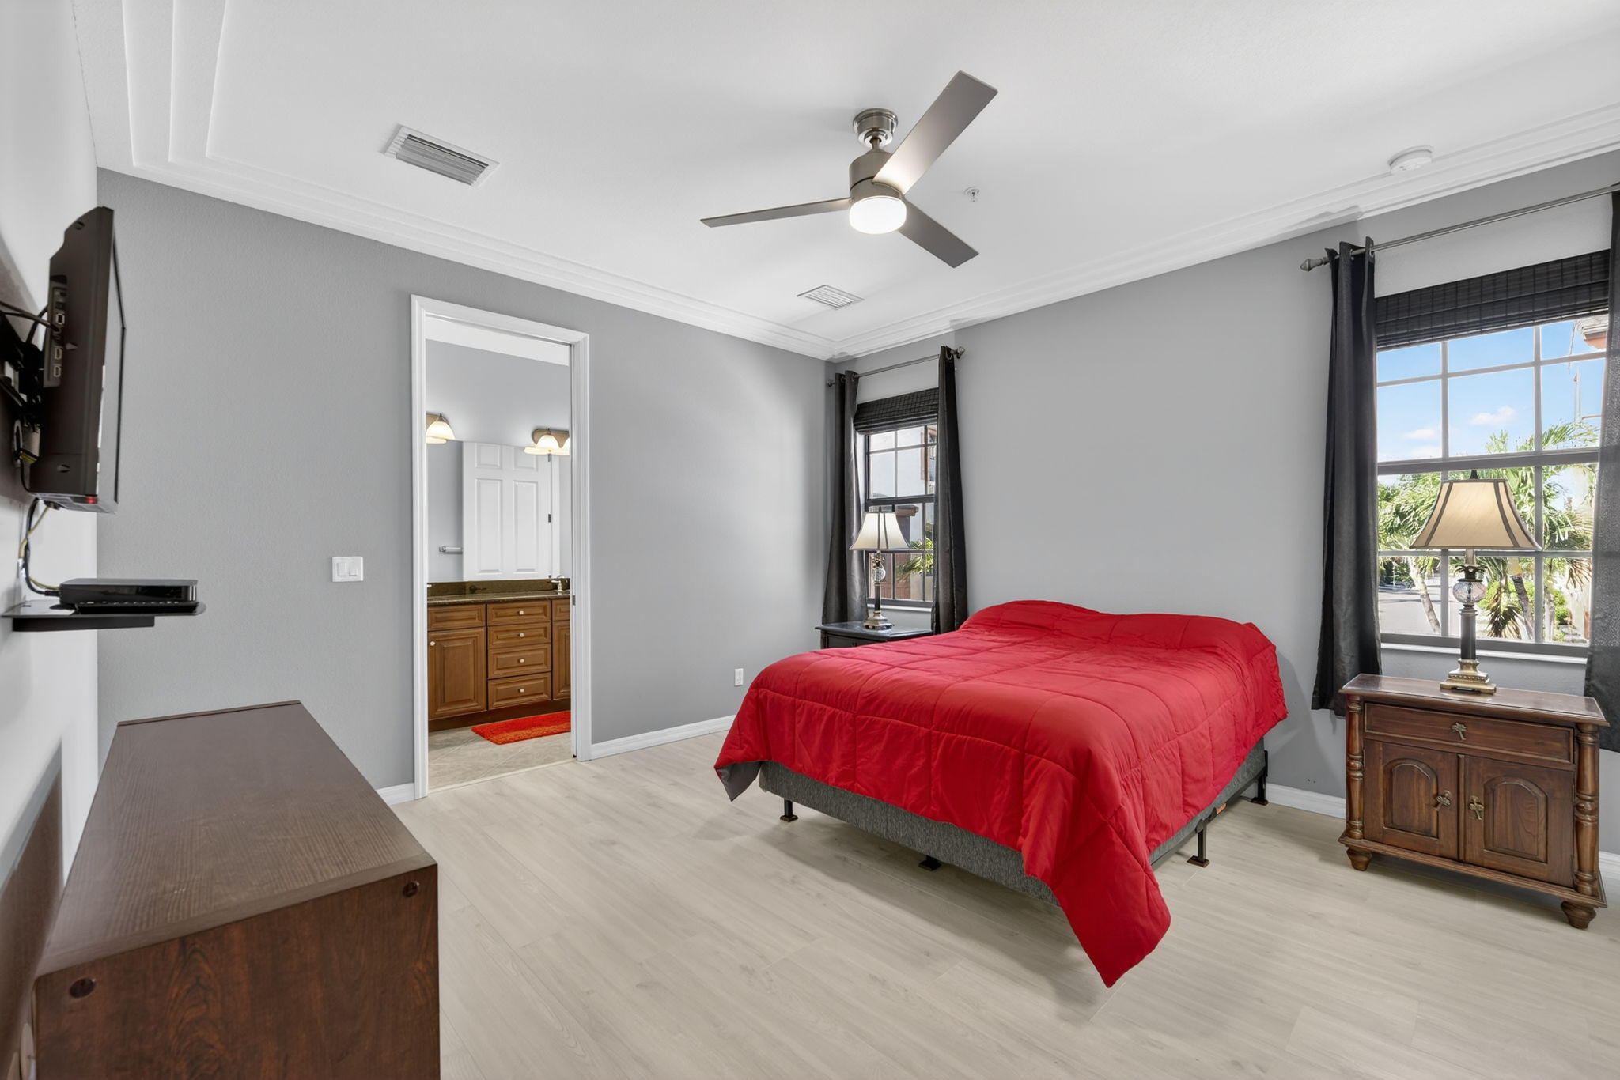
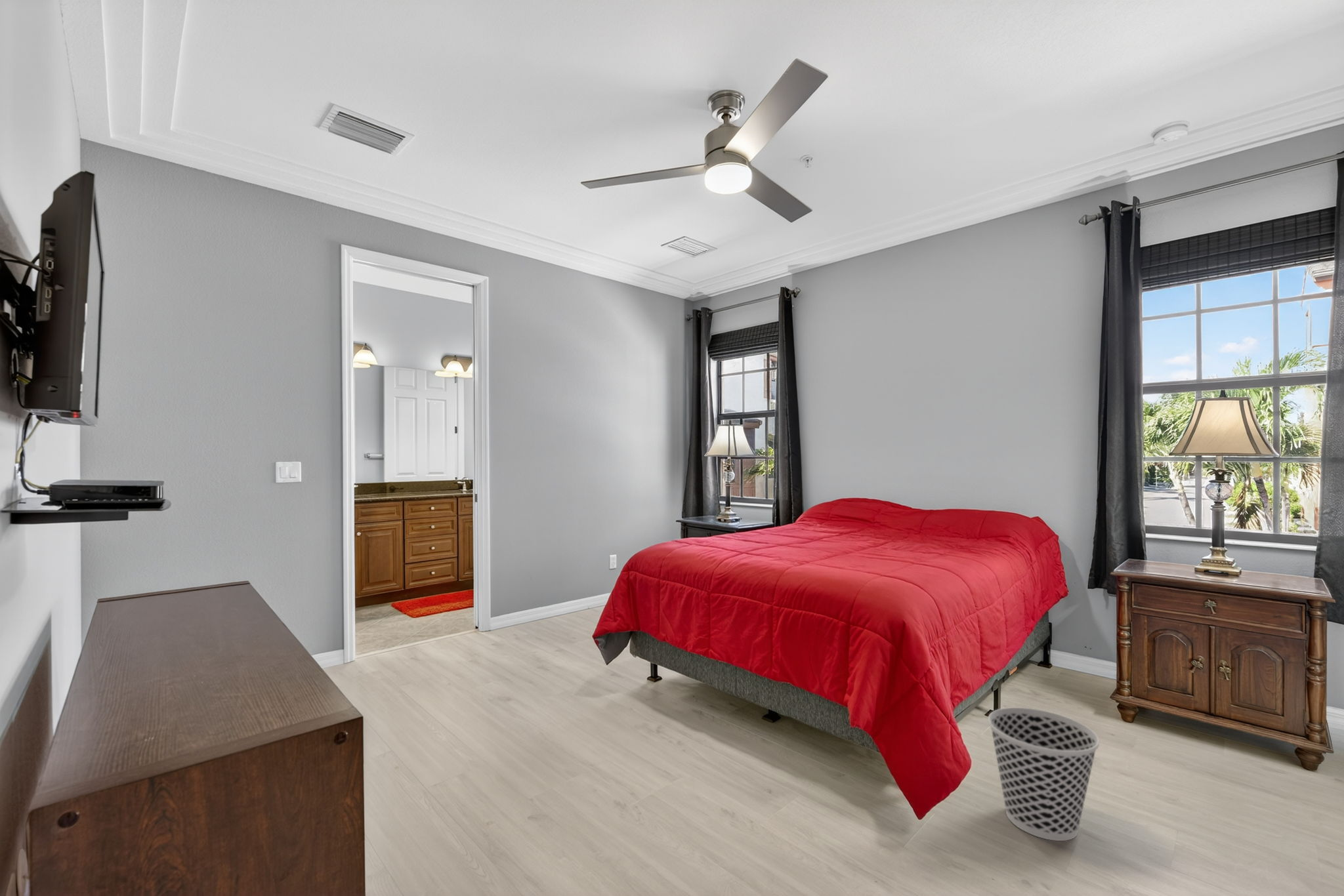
+ wastebasket [988,707,1100,842]
